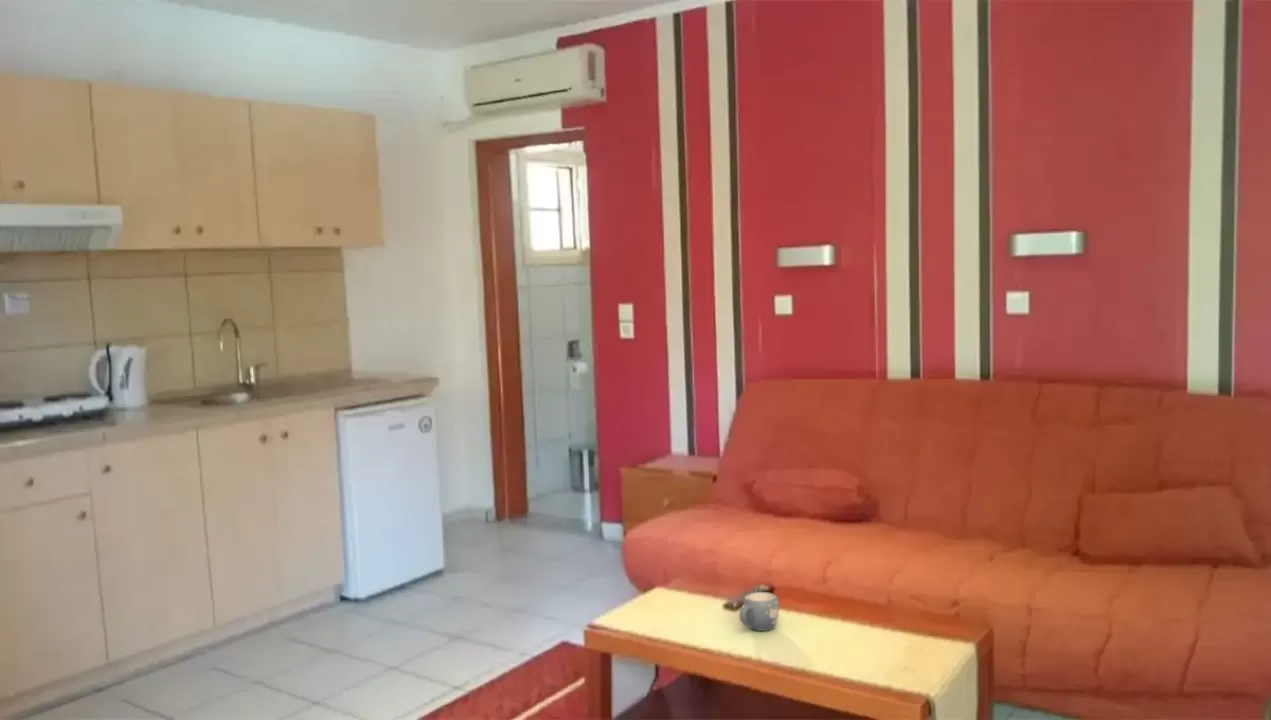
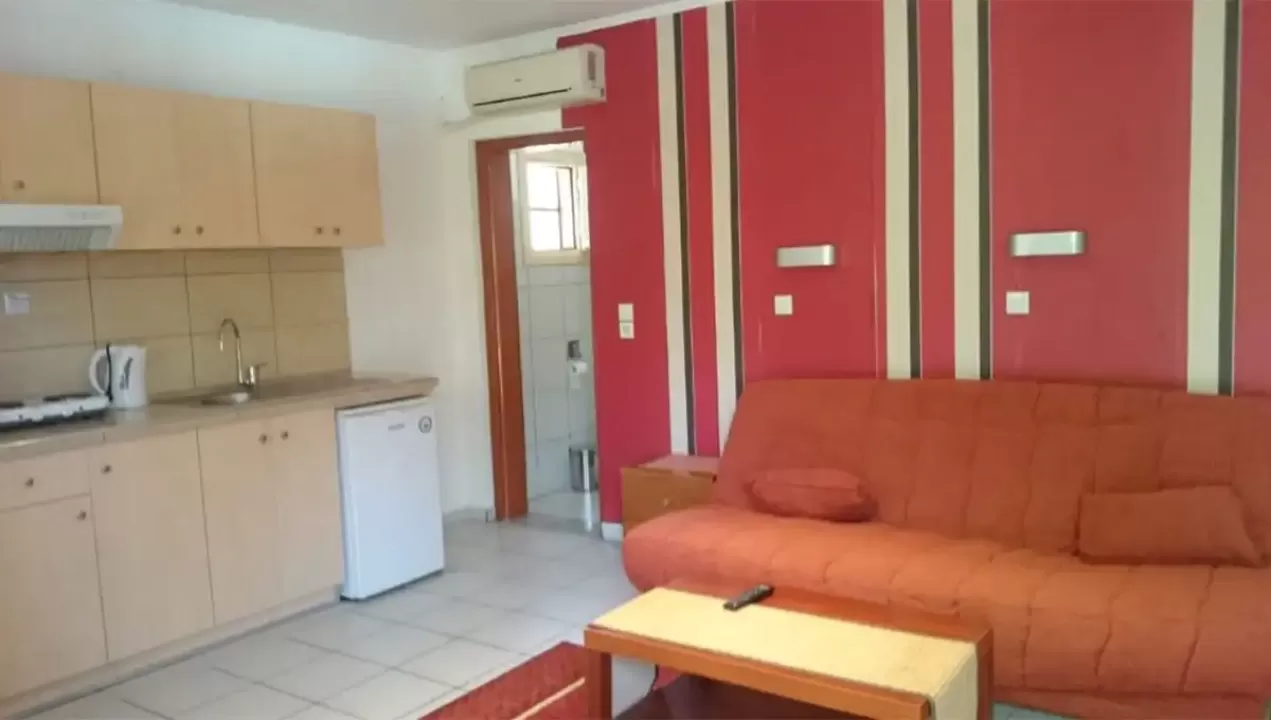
- mug [738,591,780,632]
